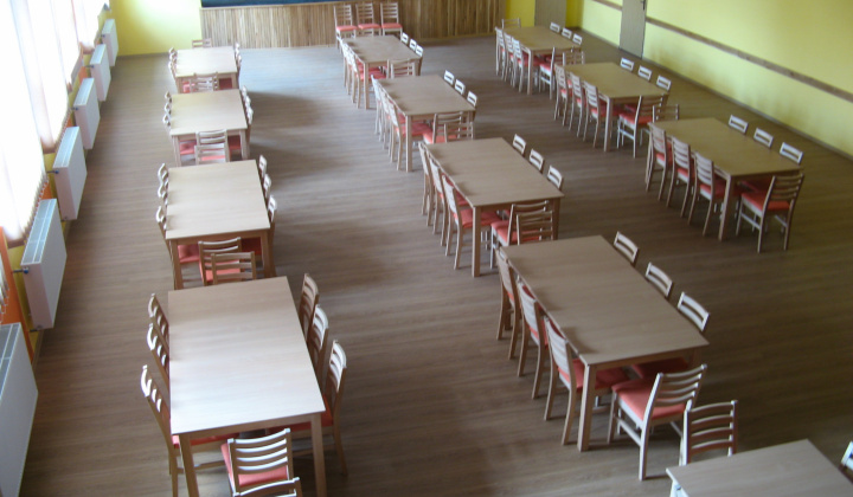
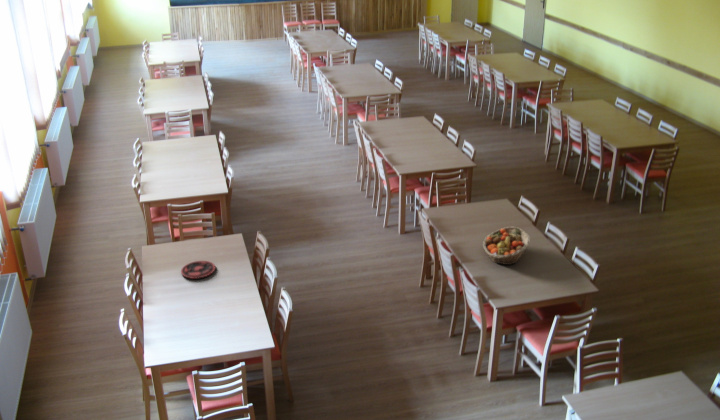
+ plate [180,260,217,280]
+ fruit basket [482,226,531,266]
